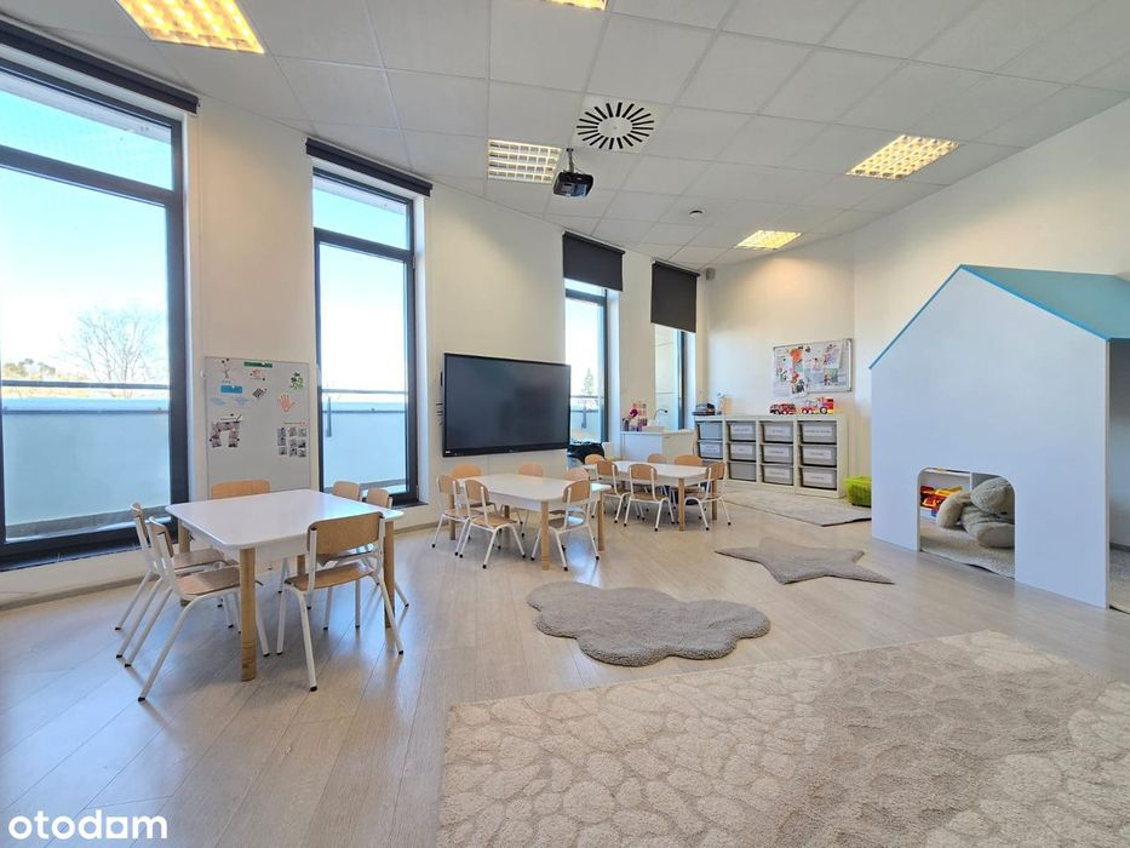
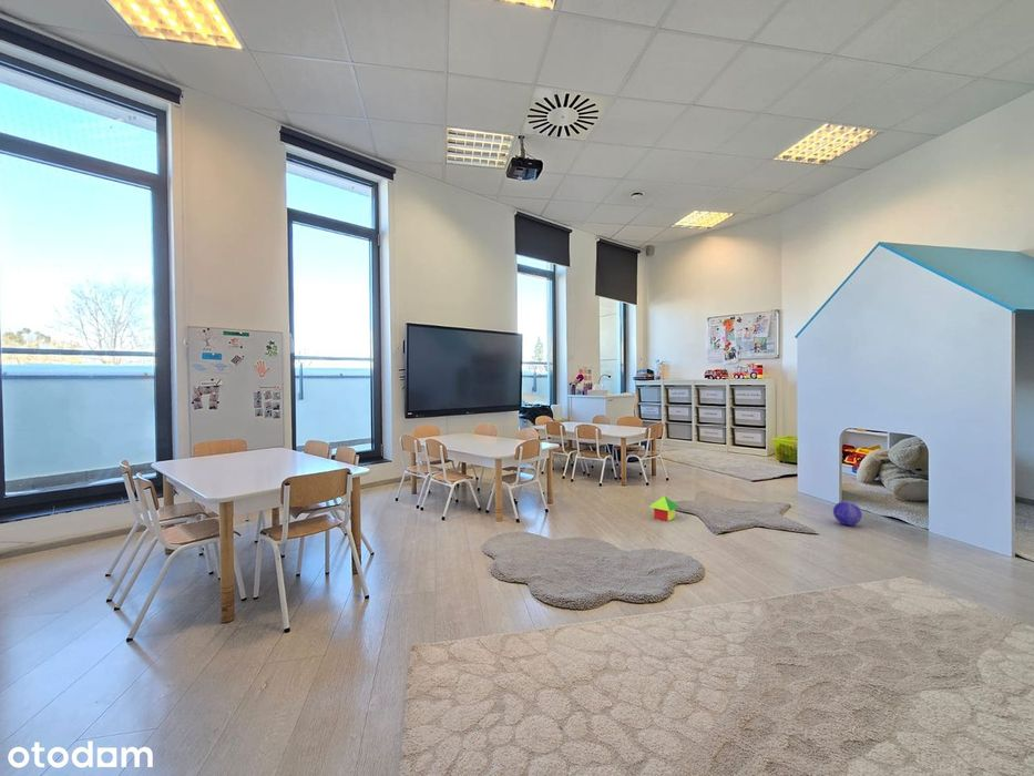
+ decorative ball [832,500,863,527]
+ toy house [649,496,679,522]
